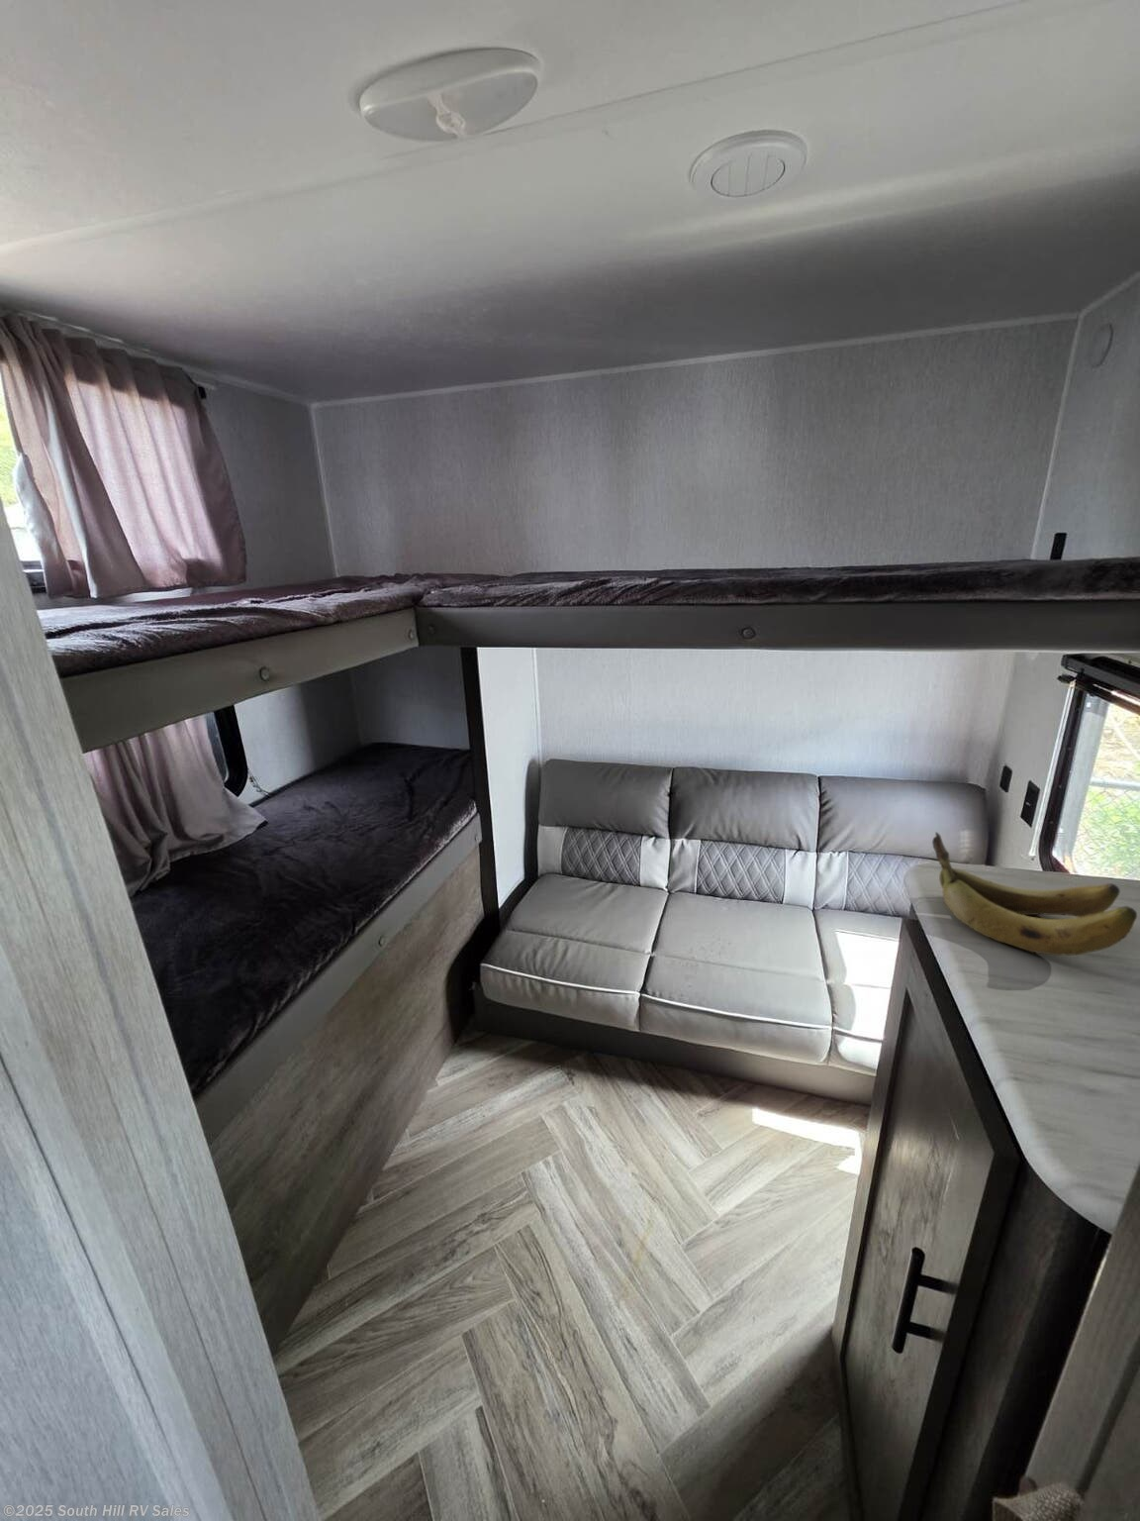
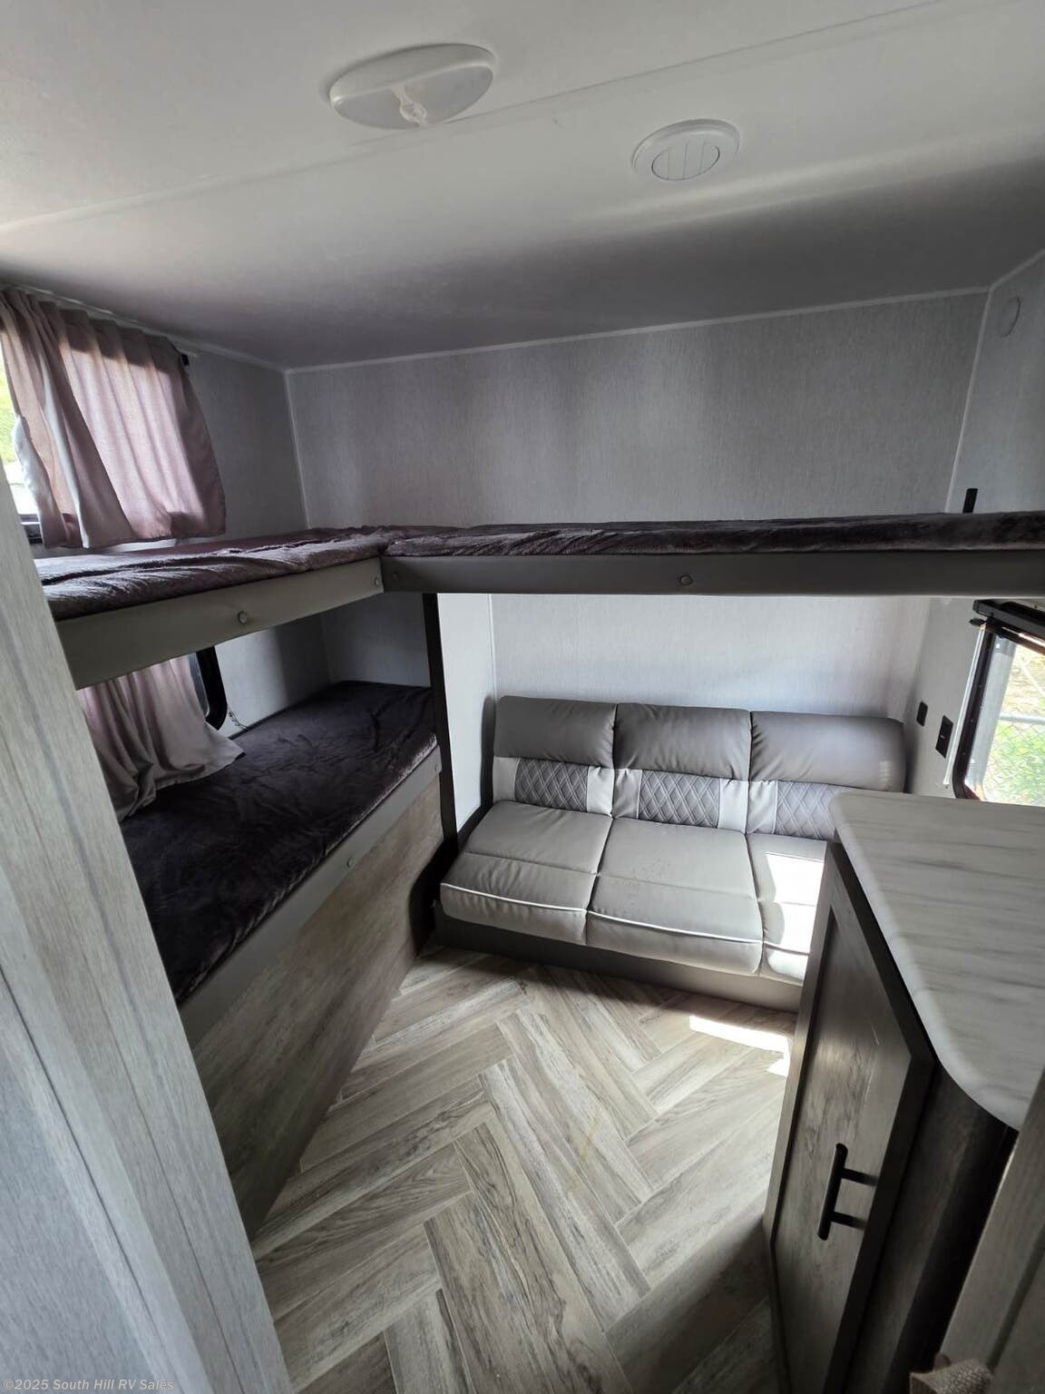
- banana [932,831,1138,957]
